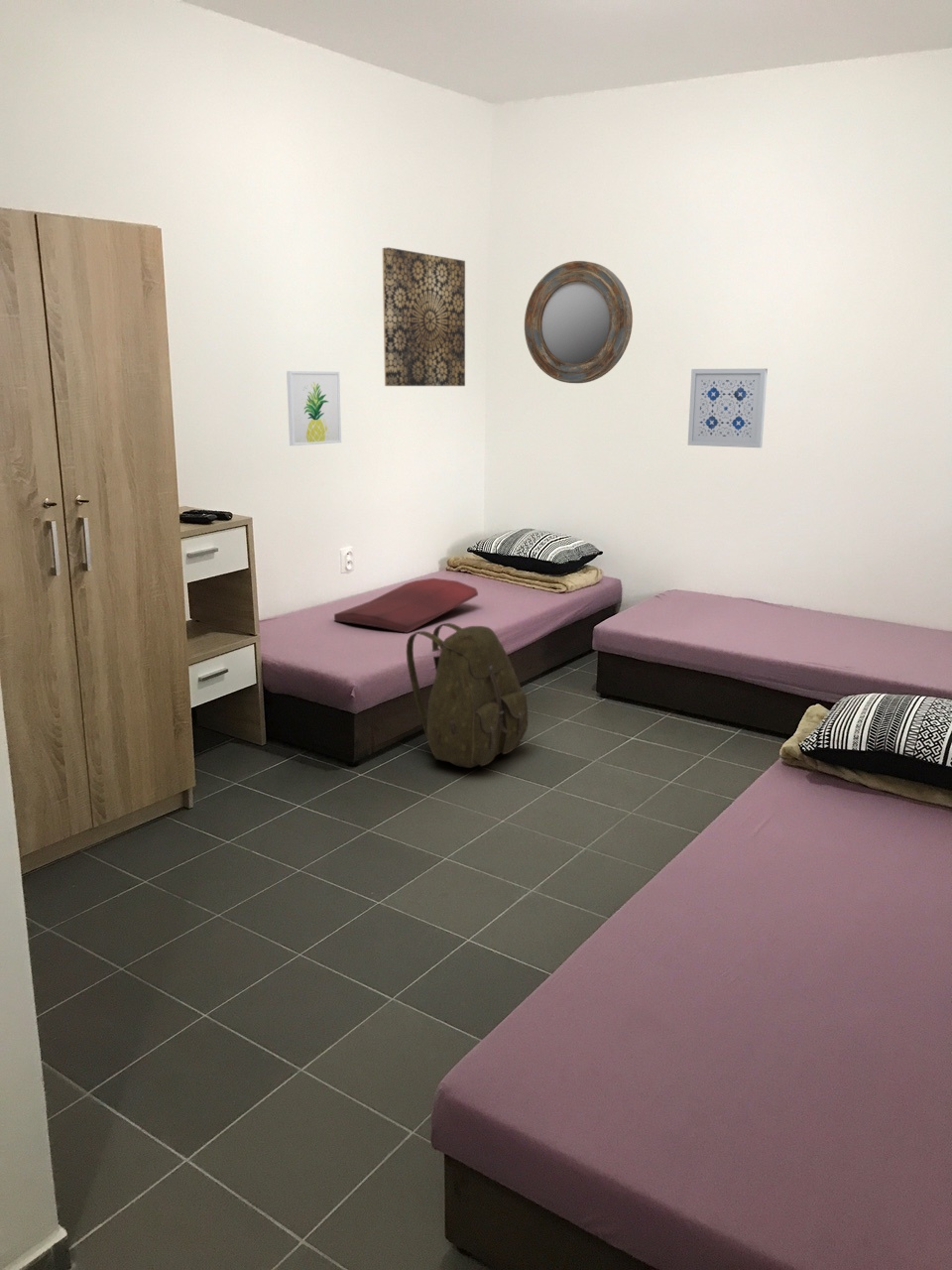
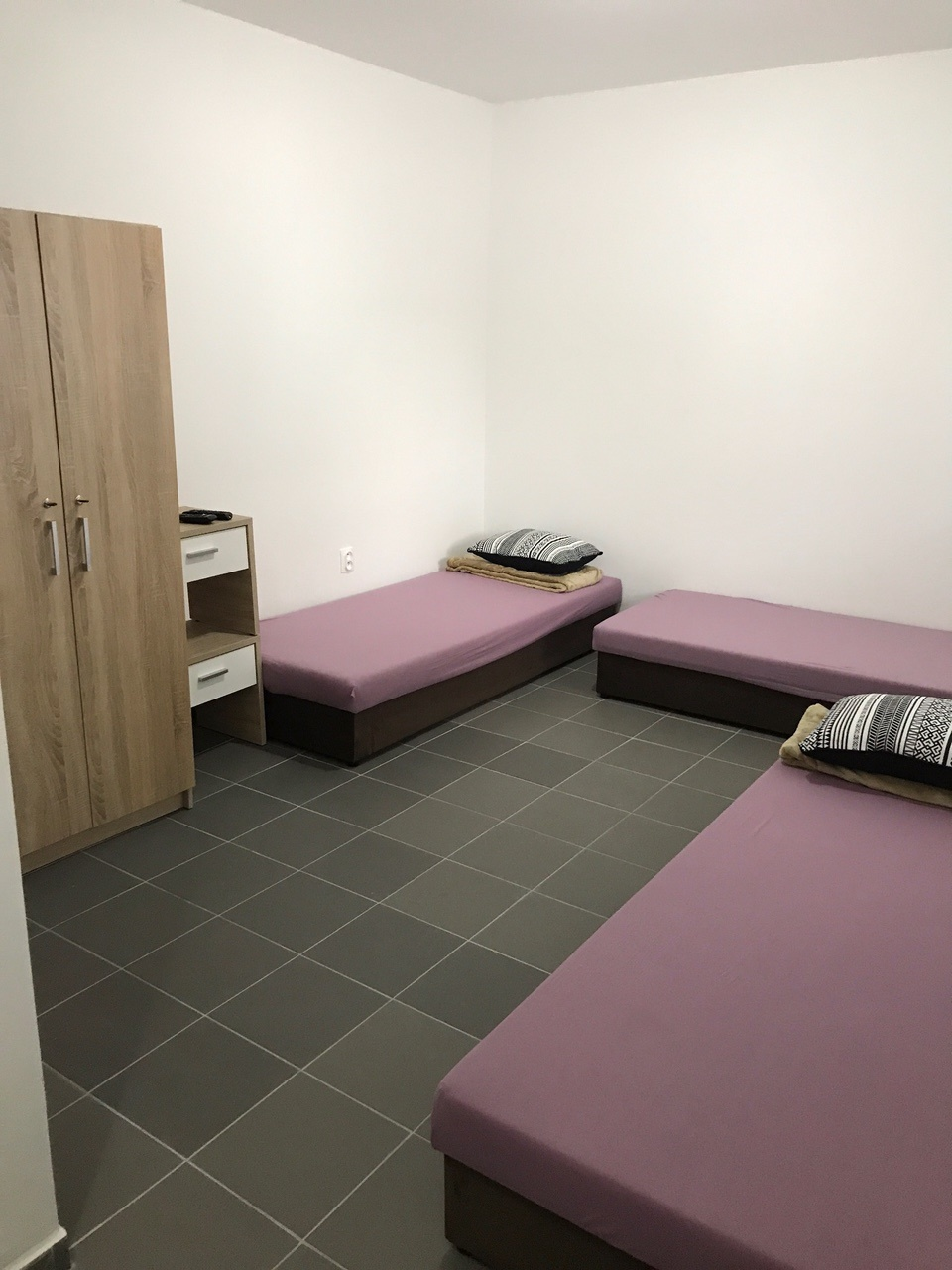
- wall art [286,370,342,446]
- cushion [333,577,479,634]
- wall art [687,368,769,448]
- backpack [406,622,529,769]
- wall art [382,246,466,387]
- home mirror [524,260,634,384]
